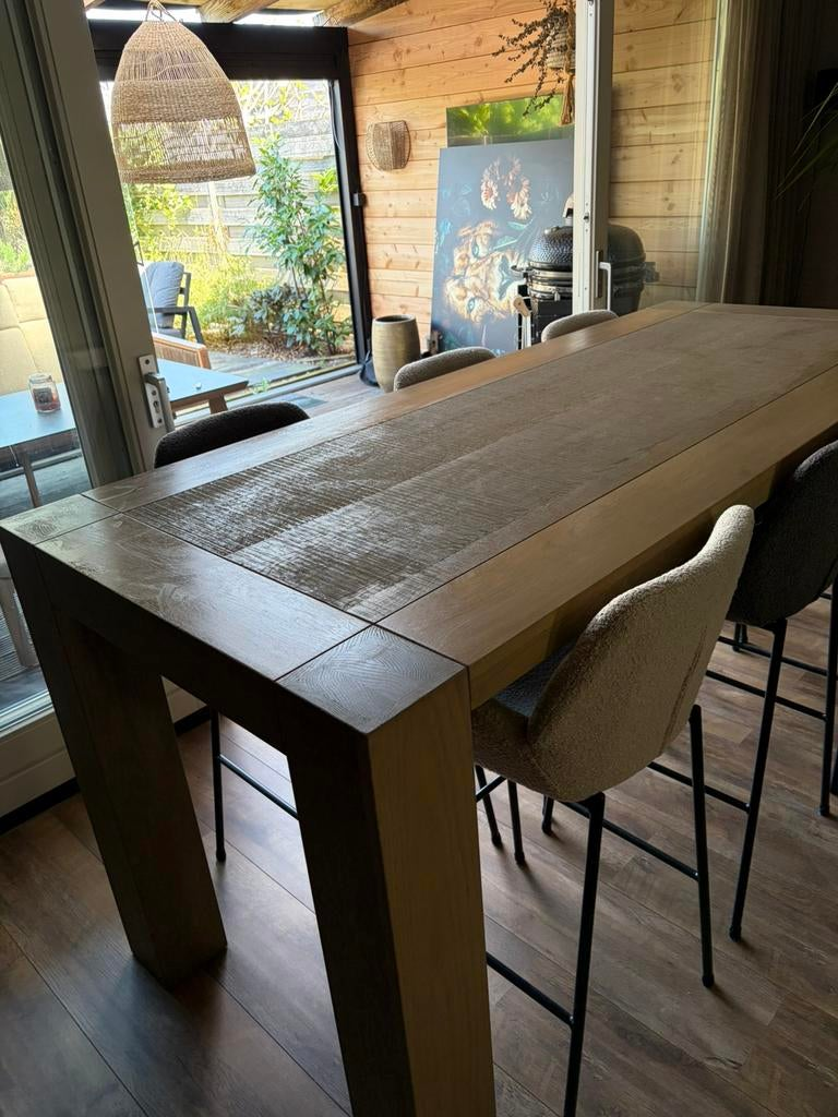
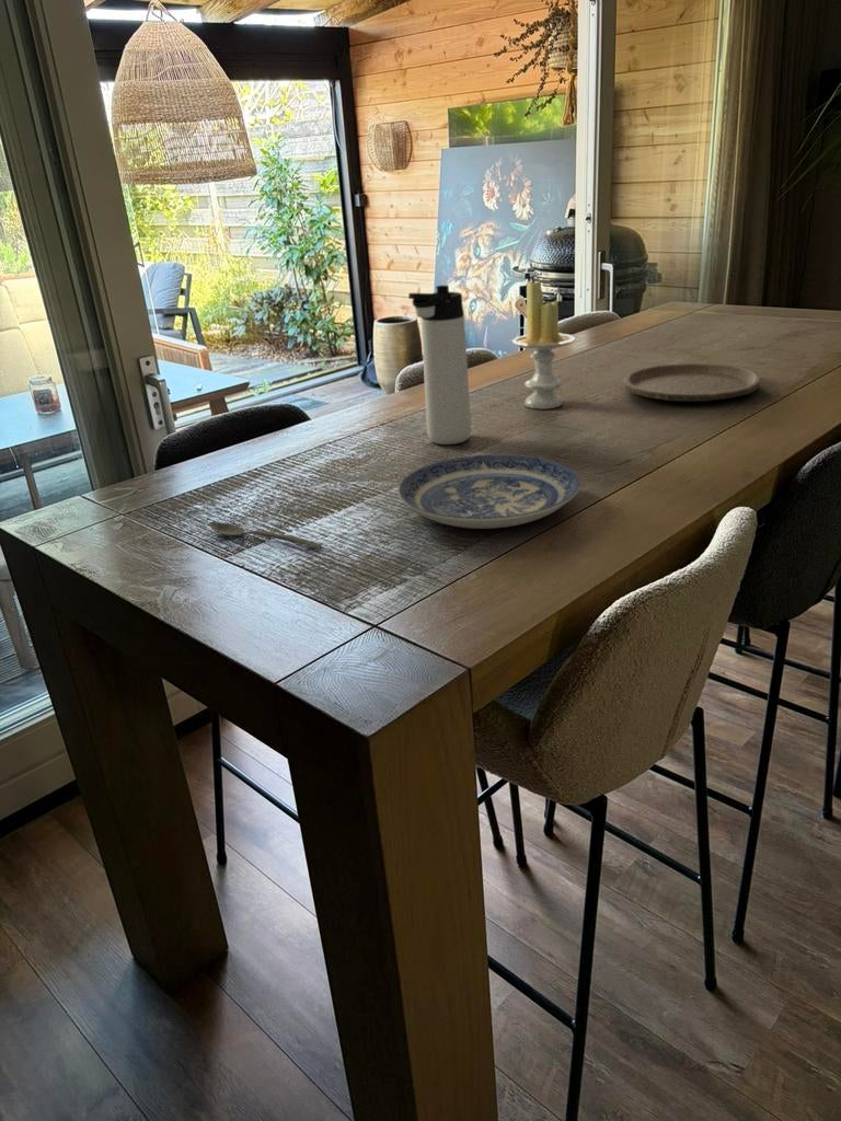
+ plate [396,453,581,530]
+ thermos bottle [407,285,472,446]
+ plate [622,362,763,403]
+ candle [511,280,576,411]
+ spoon [207,521,323,550]
